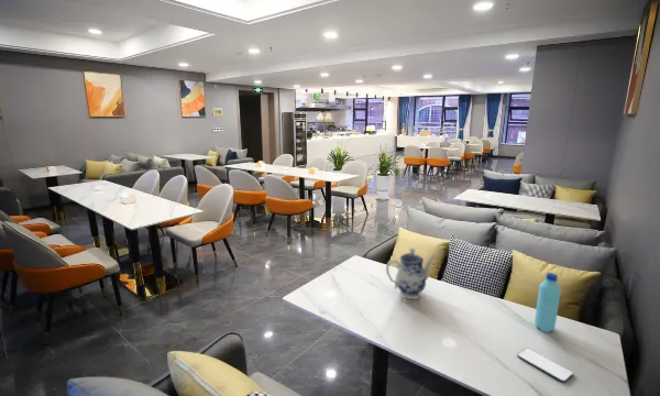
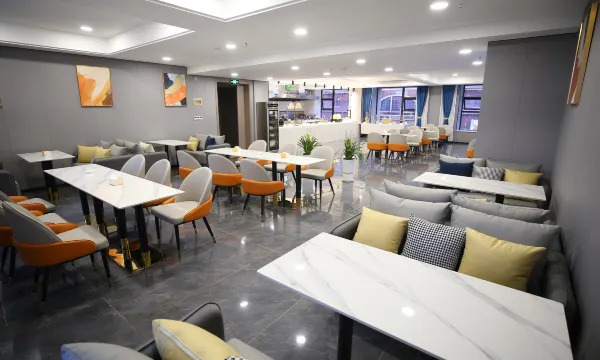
- smartphone [517,348,574,384]
- water bottle [534,272,562,333]
- teapot [385,246,437,300]
